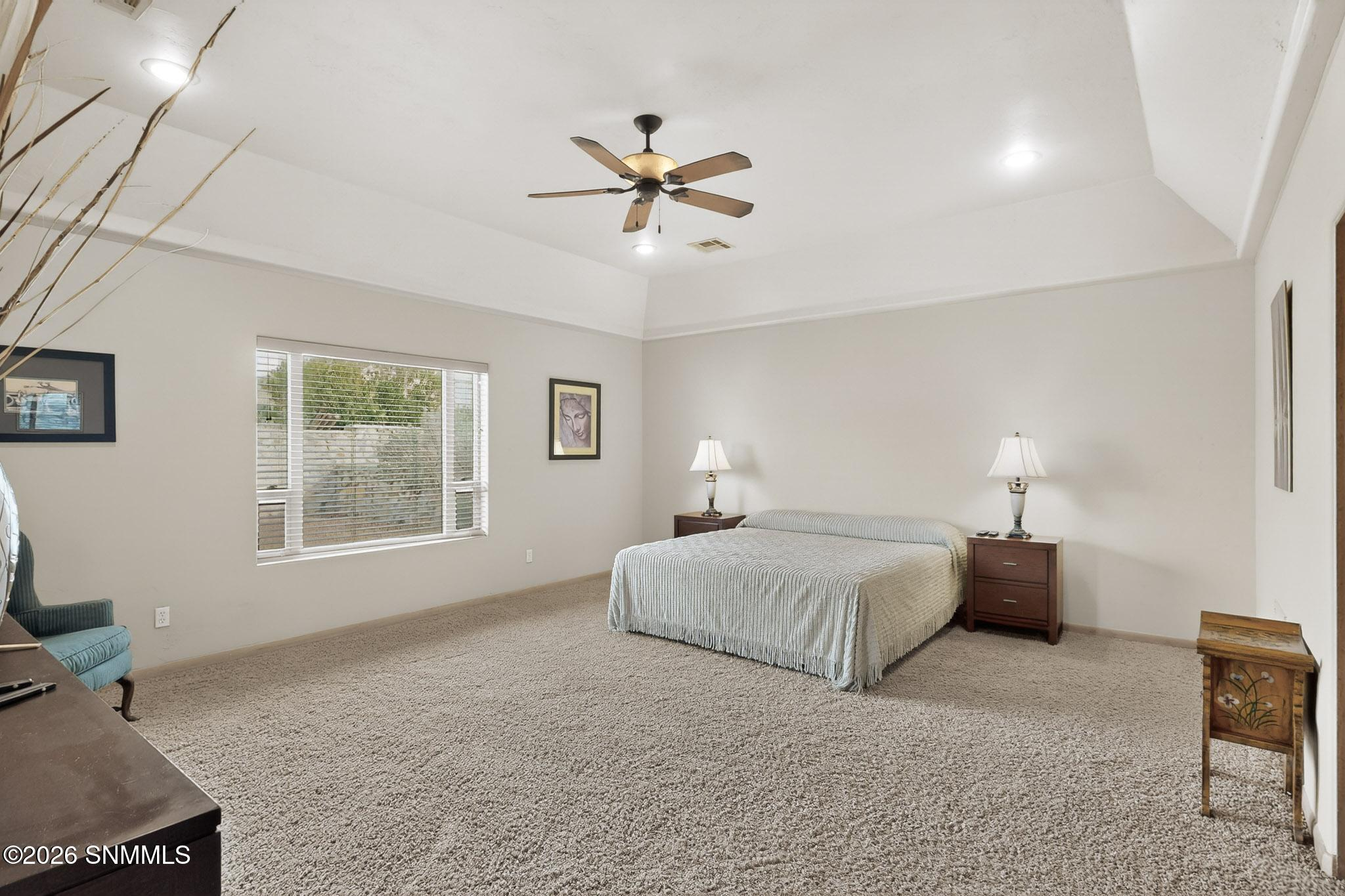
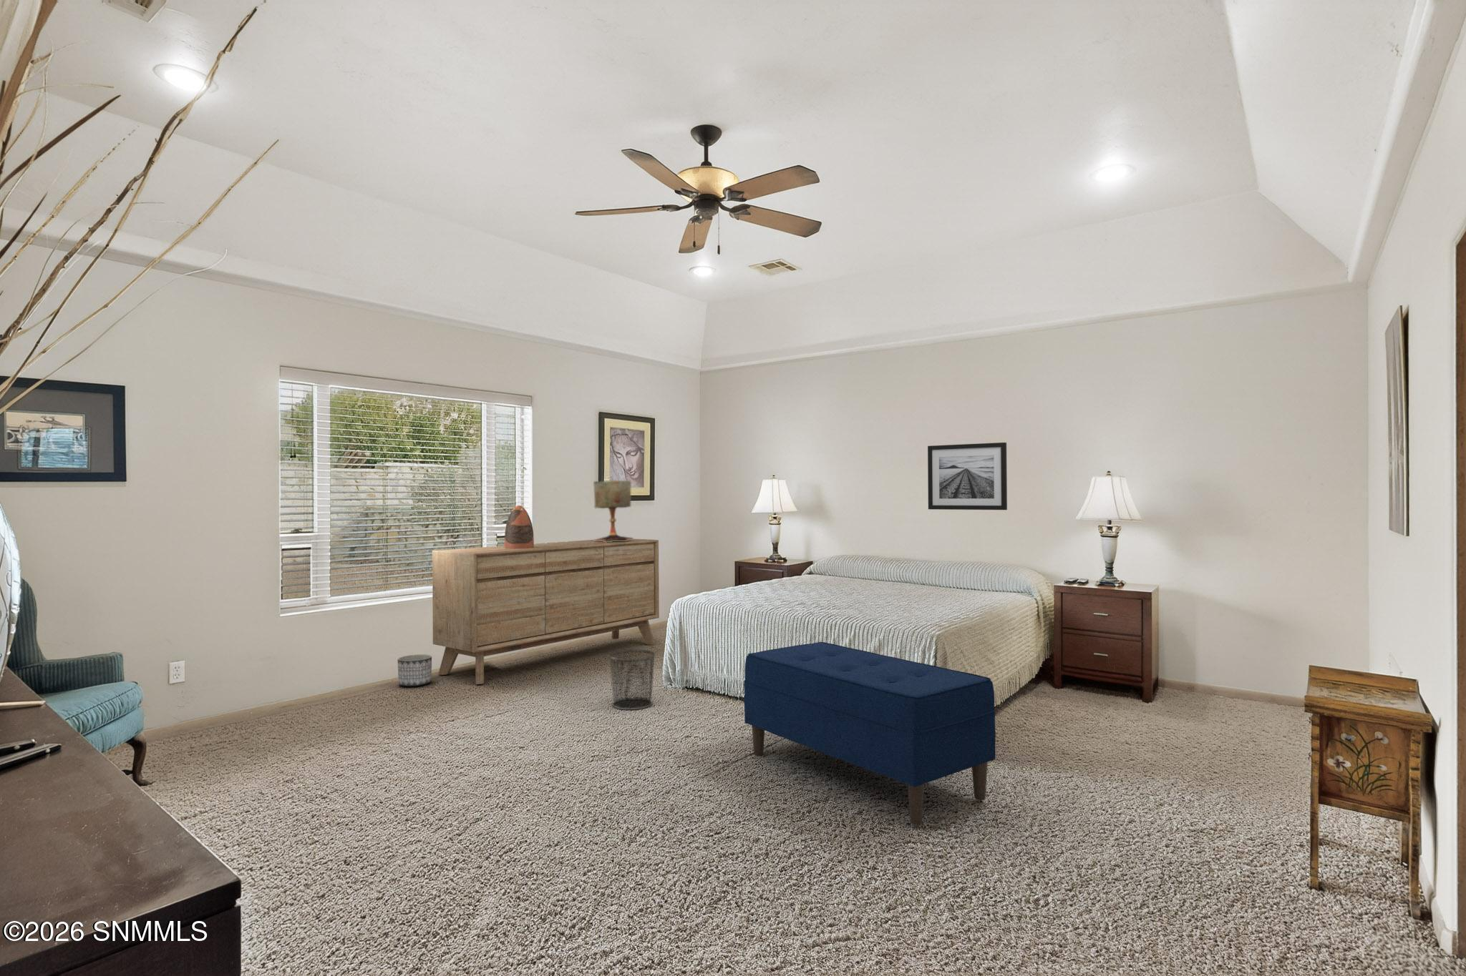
+ decorative vase [504,504,535,549]
+ wall art [926,442,1008,511]
+ table lamp [593,479,634,542]
+ waste bin [608,649,656,710]
+ sideboard [432,538,661,685]
+ bench [743,642,996,826]
+ planter [397,654,433,687]
